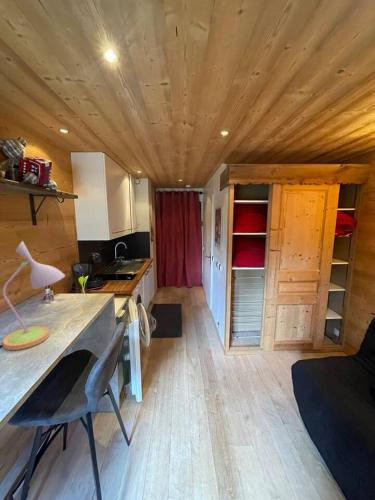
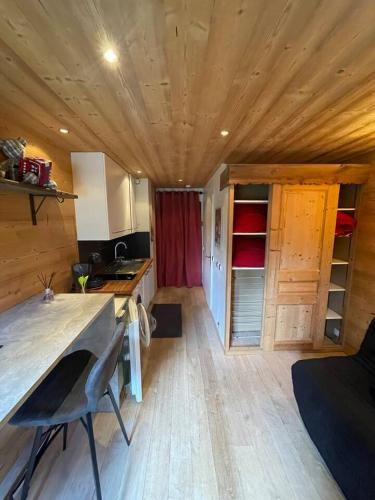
- desk lamp [2,240,66,351]
